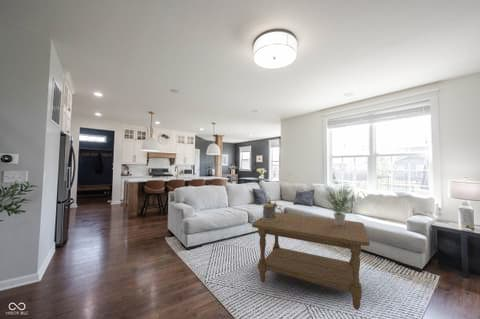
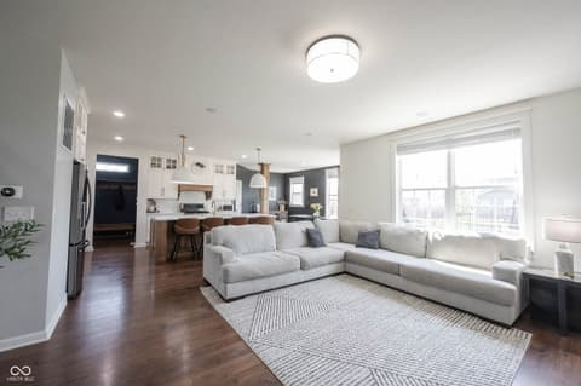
- beer mug [261,195,283,222]
- potted plant [322,183,359,226]
- coffee table [251,211,371,311]
